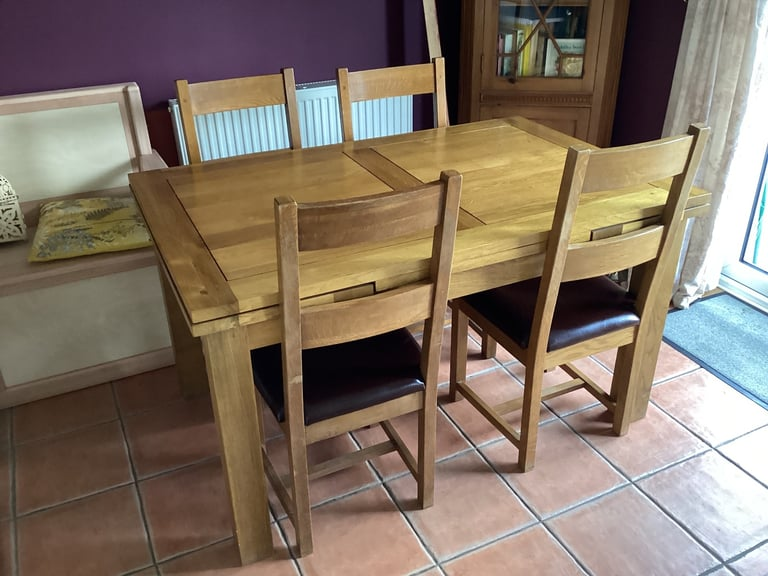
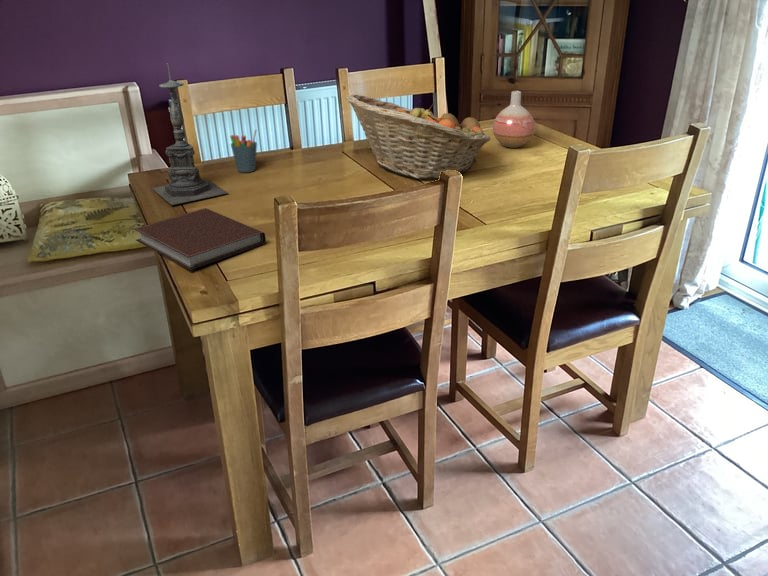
+ candle holder [151,63,229,206]
+ vase [492,90,536,149]
+ notebook [133,207,267,271]
+ fruit basket [345,93,491,180]
+ pen holder [229,128,258,173]
